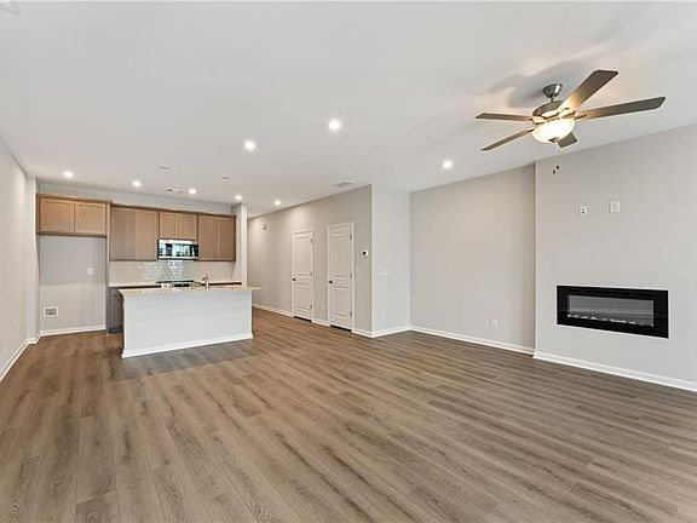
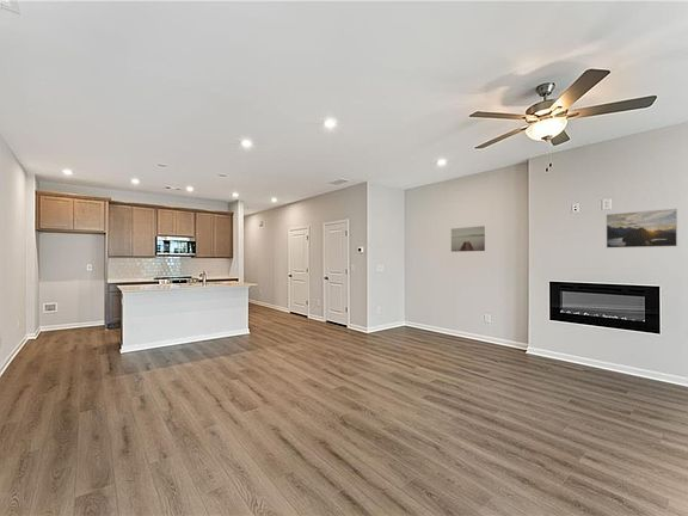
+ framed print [606,208,678,248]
+ wall art [450,225,486,253]
